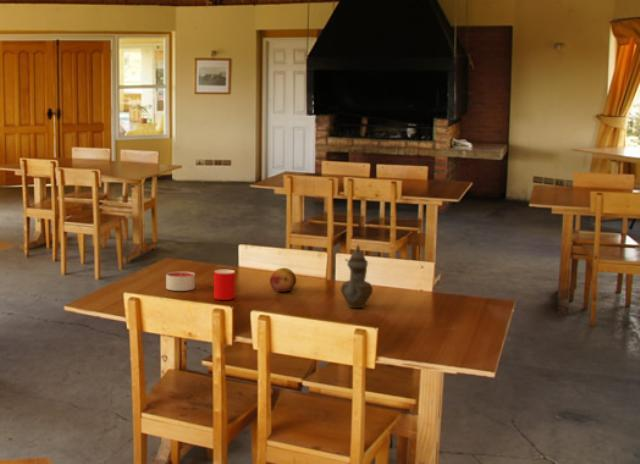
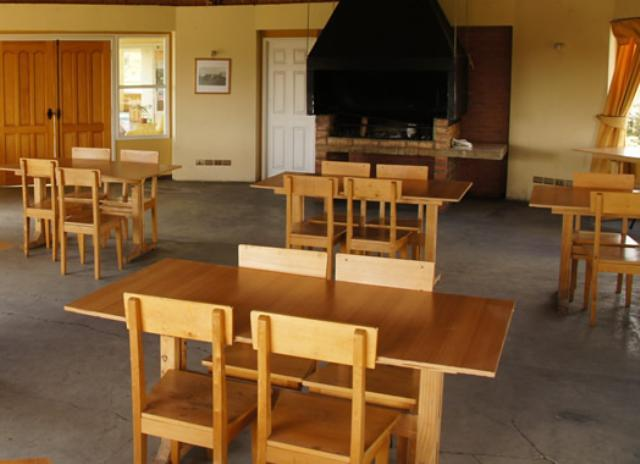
- teapot [340,244,374,309]
- cup [213,269,236,301]
- fruit [269,267,297,293]
- candle [165,270,196,292]
